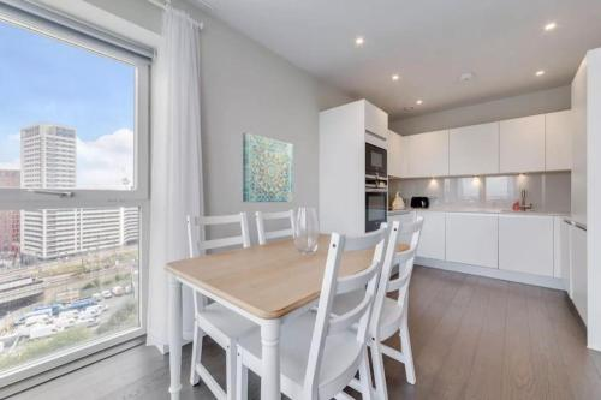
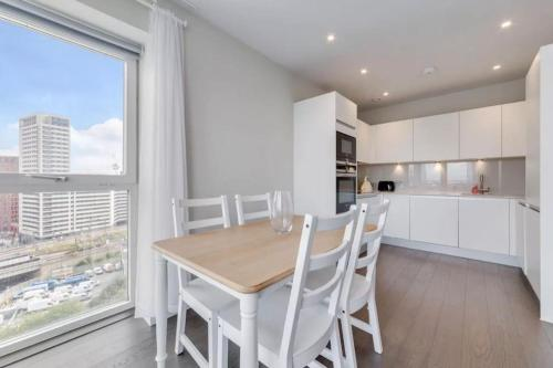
- wall art [242,132,294,203]
